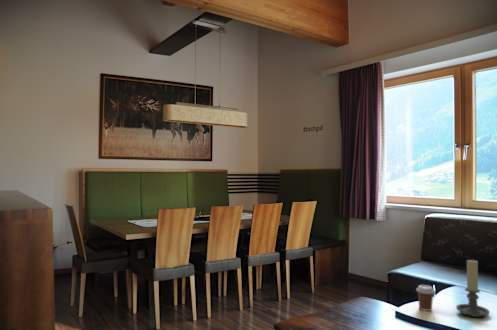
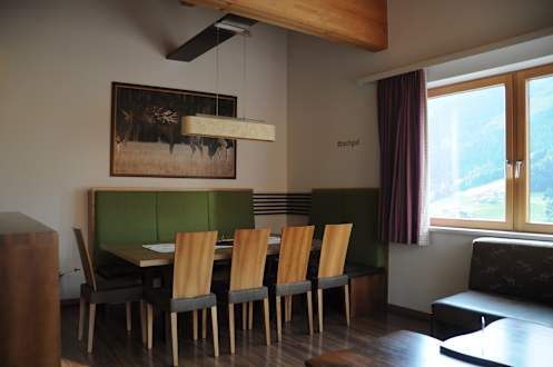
- coffee cup [415,284,436,312]
- candle holder [455,259,491,318]
